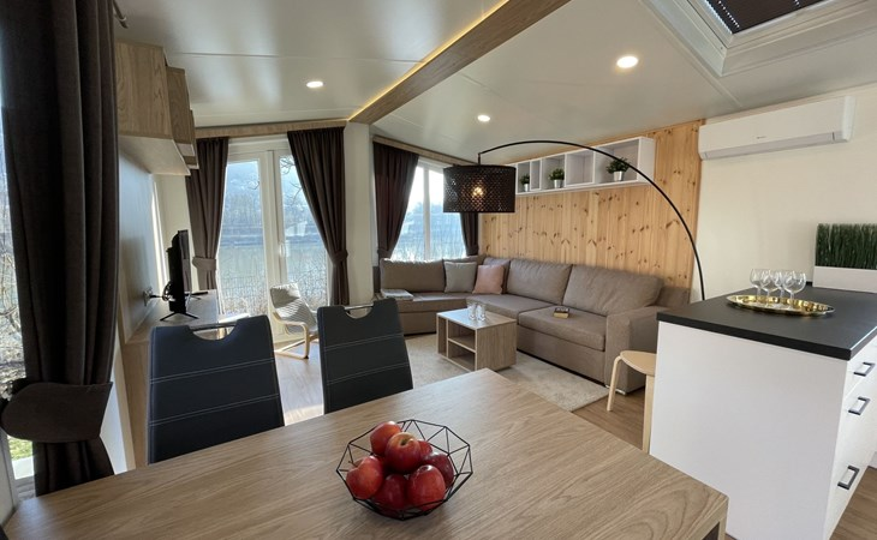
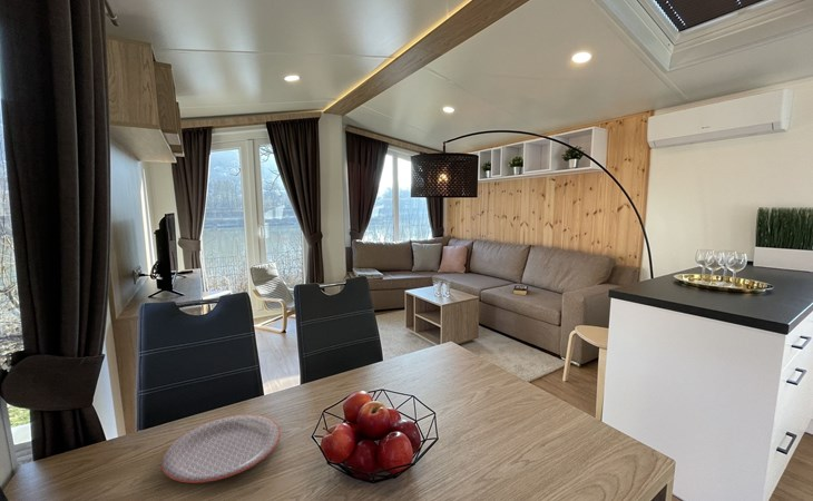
+ plate [160,413,282,484]
